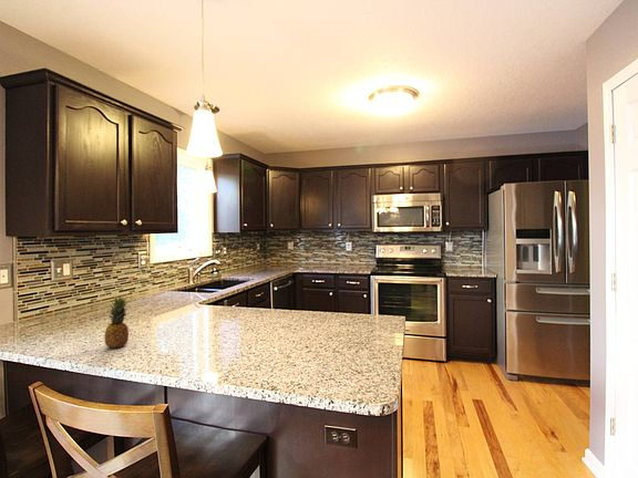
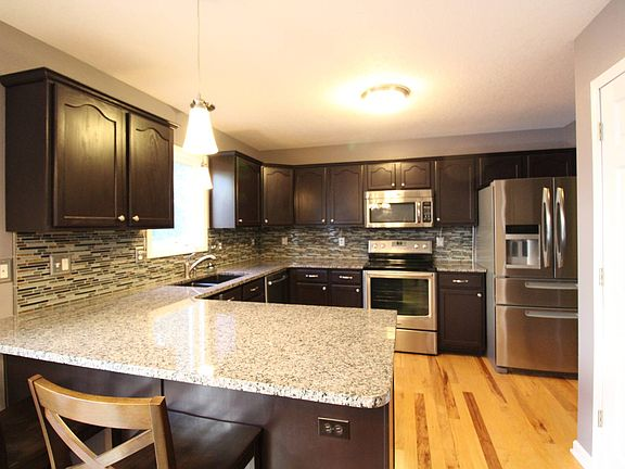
- fruit [104,295,130,349]
